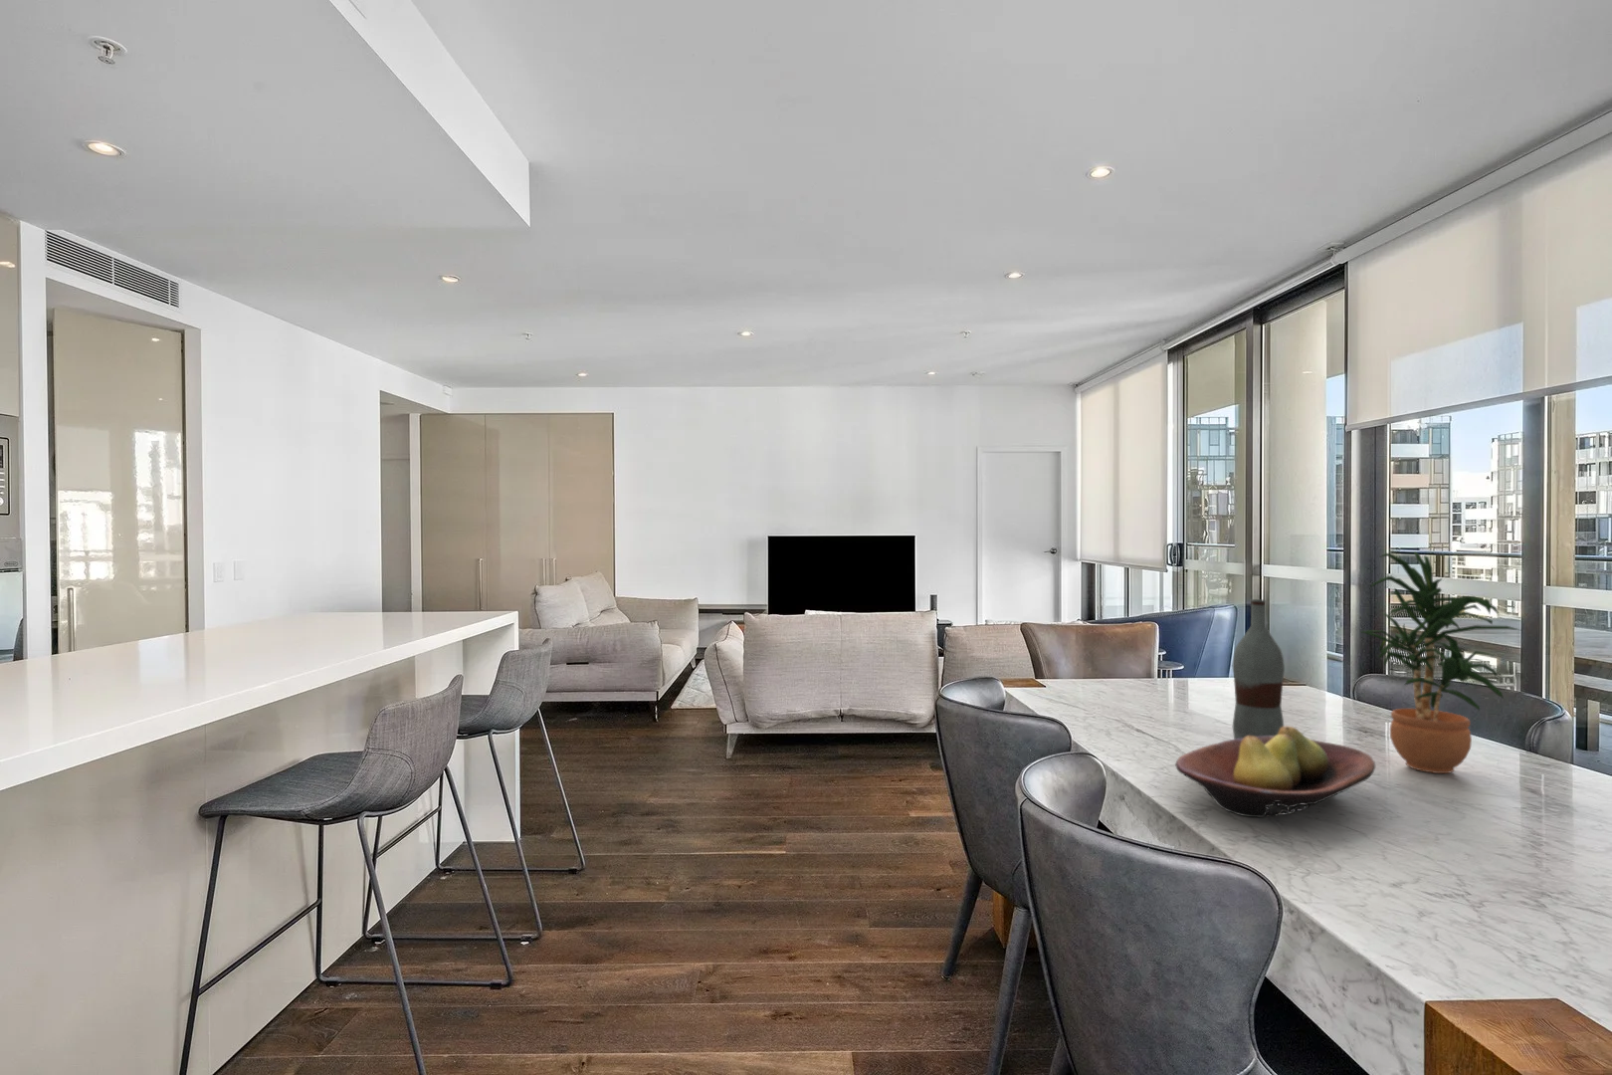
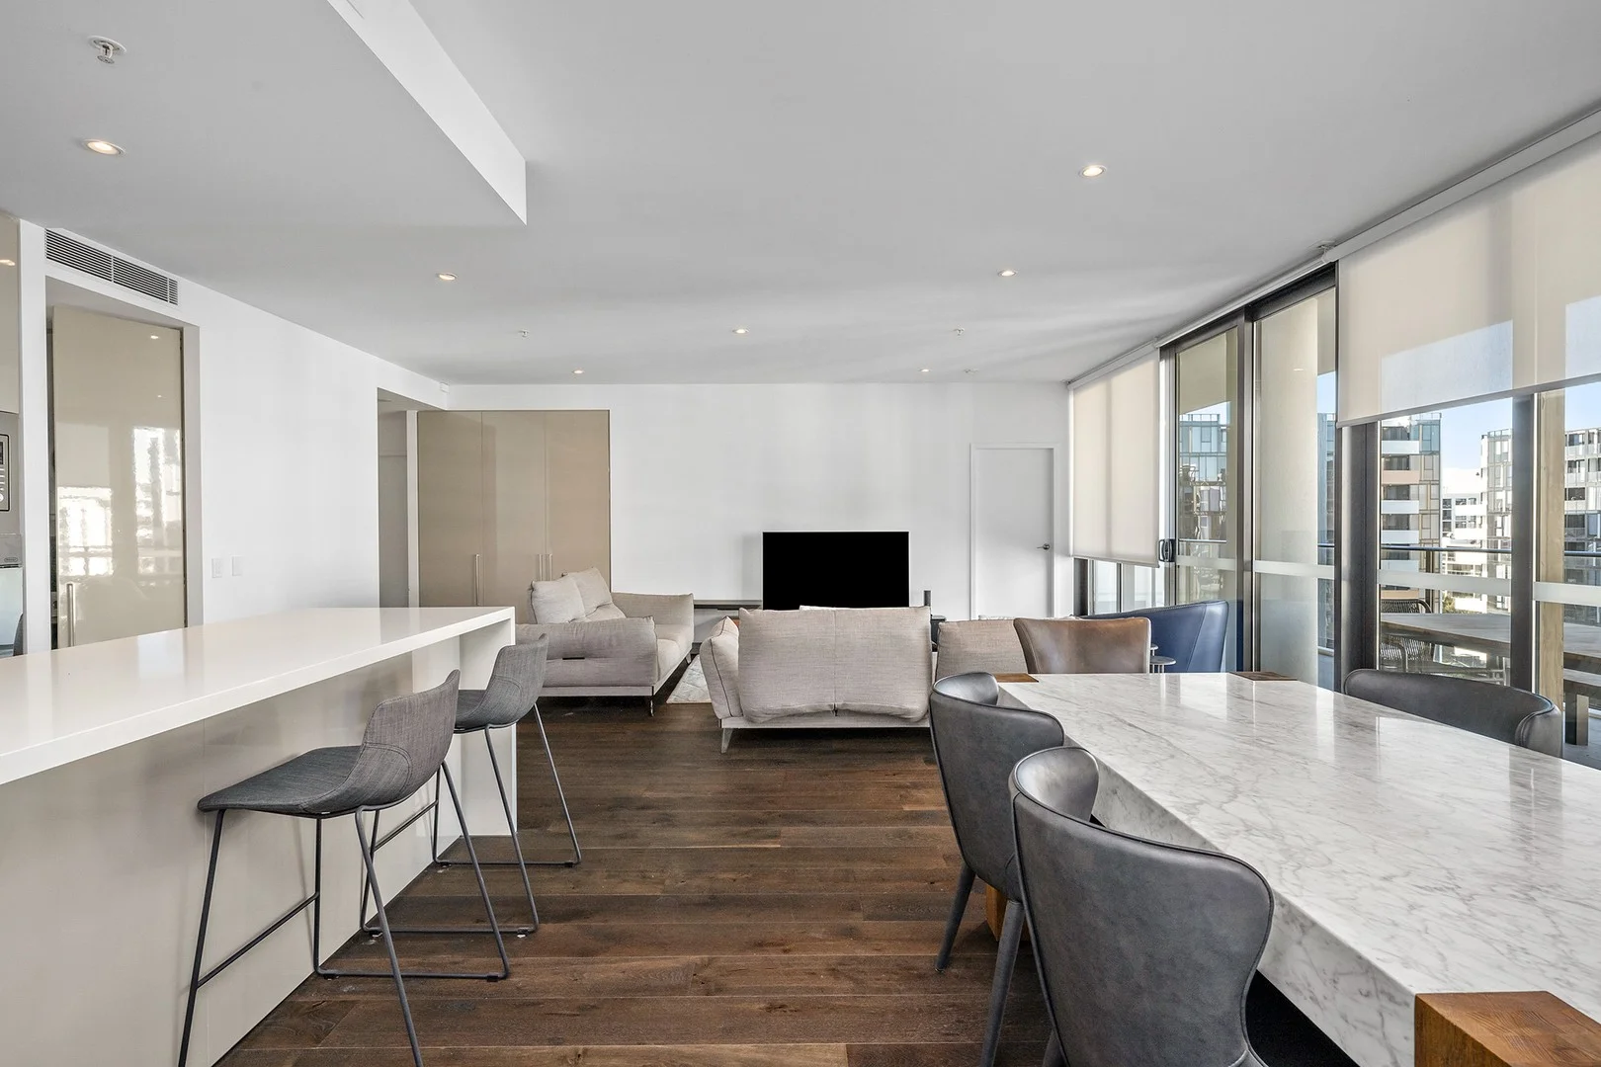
- potted plant [1360,551,1524,774]
- fruit bowl [1174,725,1376,818]
- bottle [1232,599,1286,739]
